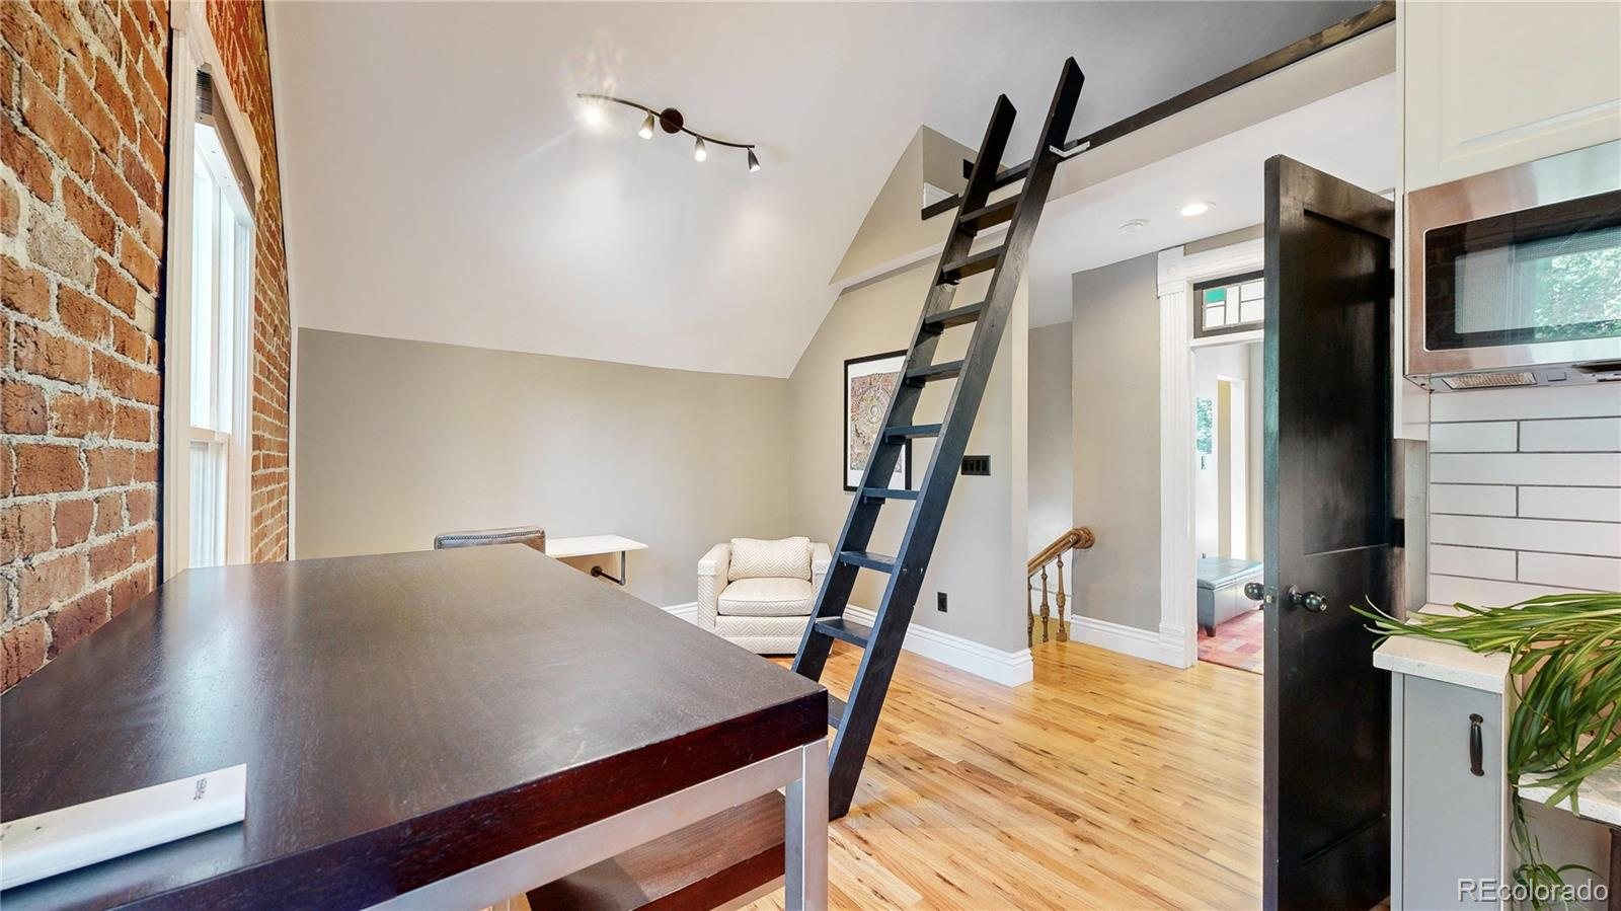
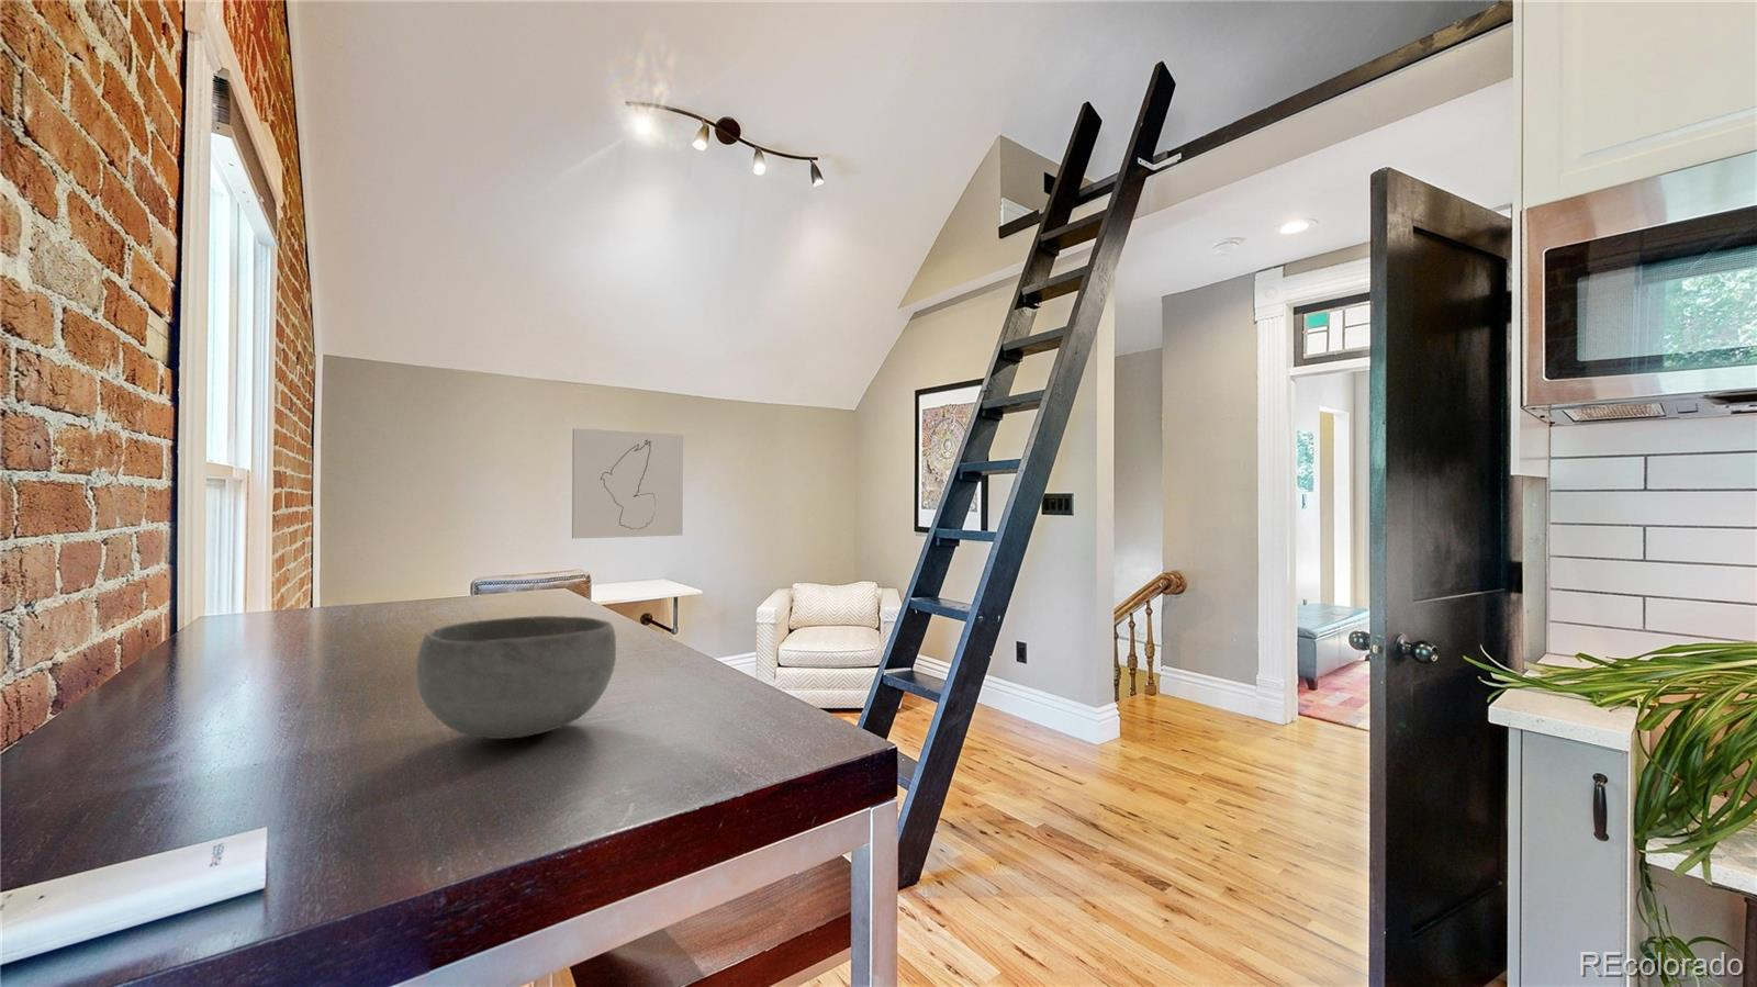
+ wall art [571,427,684,541]
+ bowl [415,615,617,740]
